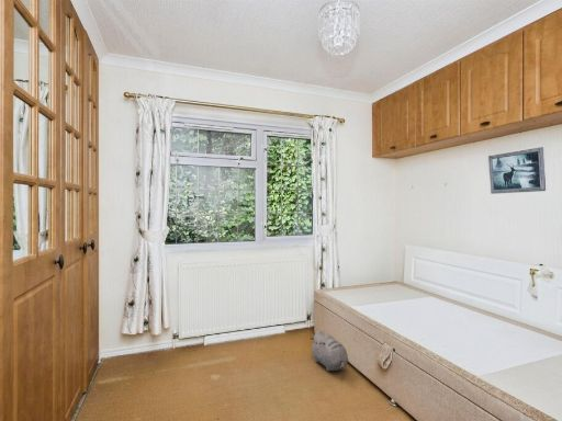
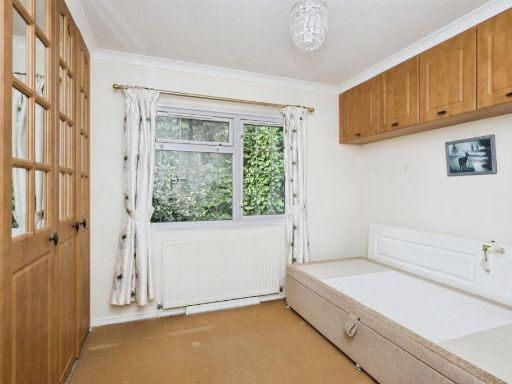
- plush toy [308,329,349,372]
